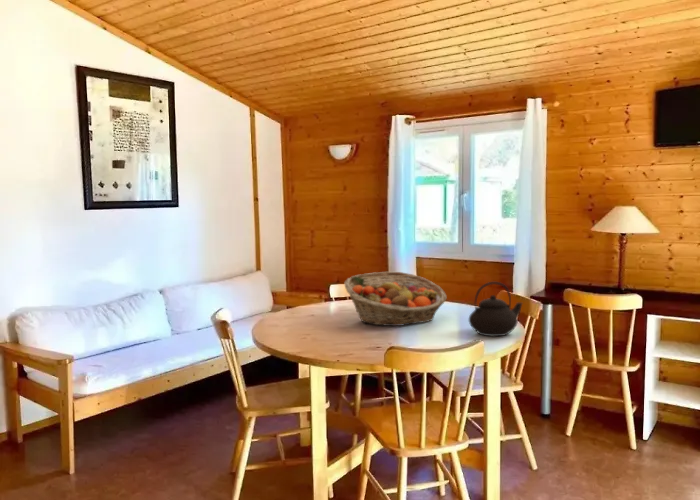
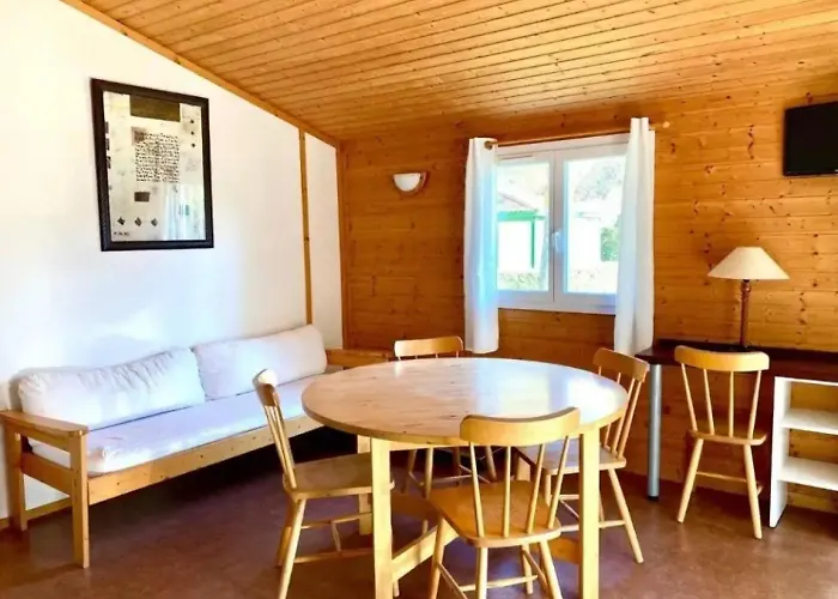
- fruit basket [343,271,448,327]
- teapot [468,281,523,337]
